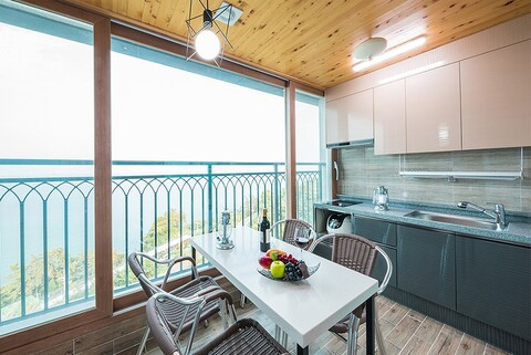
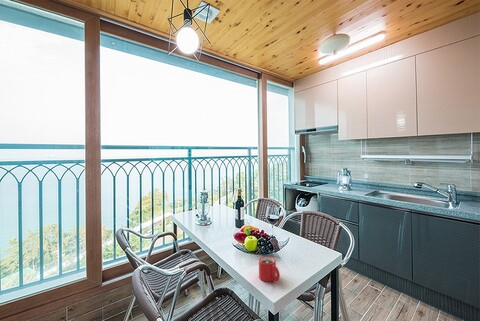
+ mug [258,255,281,283]
